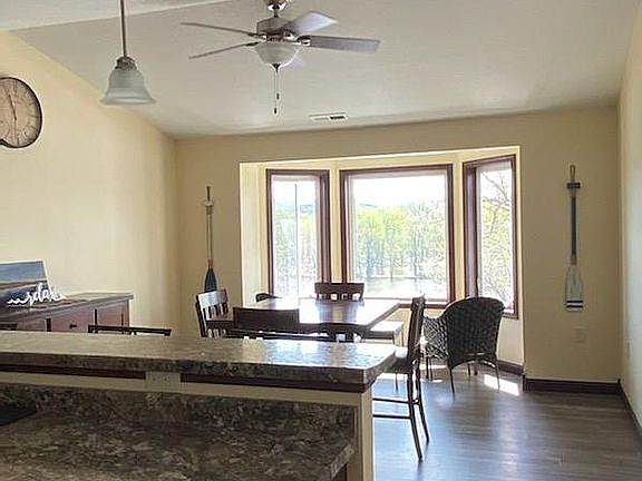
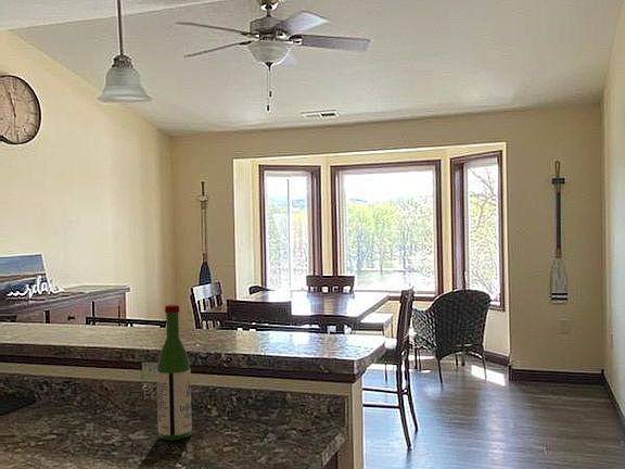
+ wine bottle [155,304,193,441]
